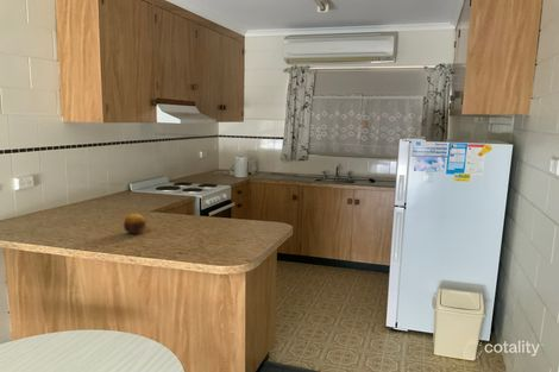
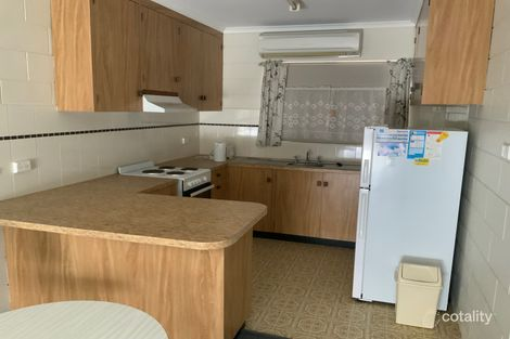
- fruit [123,212,149,235]
